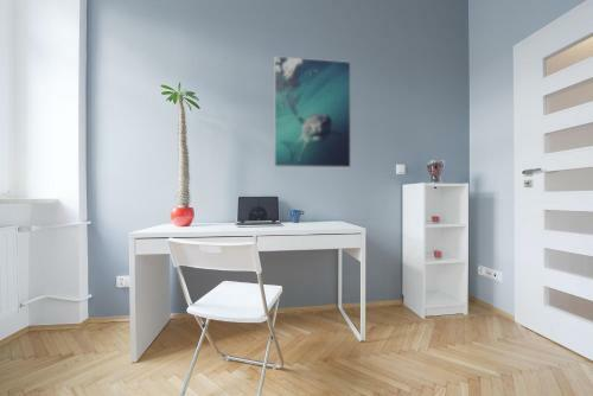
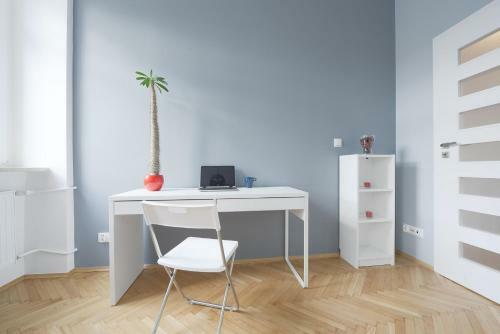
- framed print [273,56,352,170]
